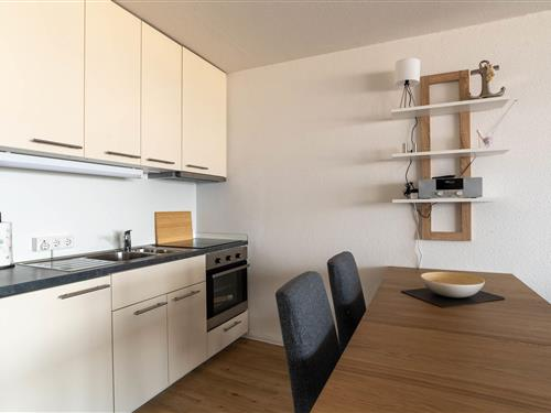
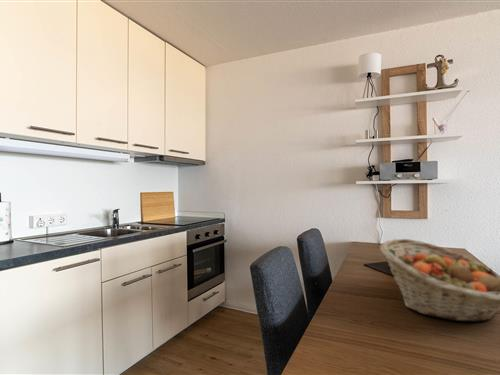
+ fruit basket [379,238,500,323]
